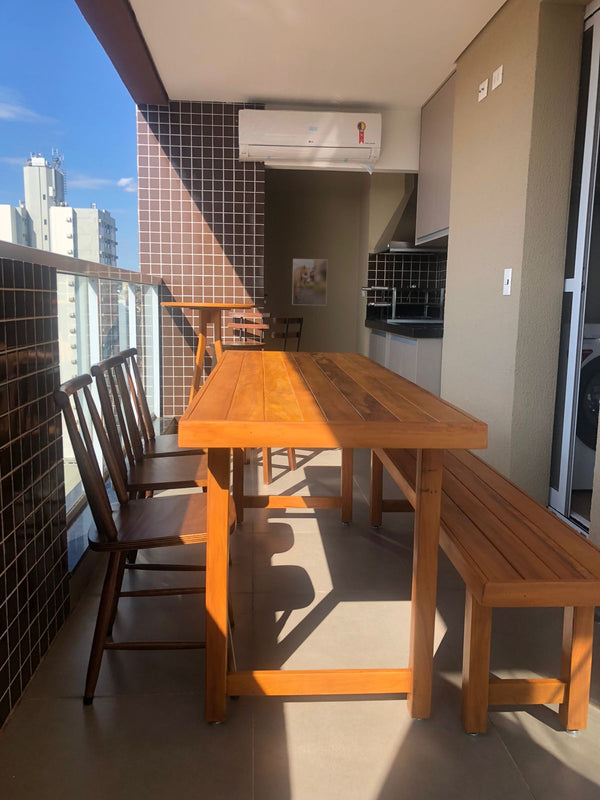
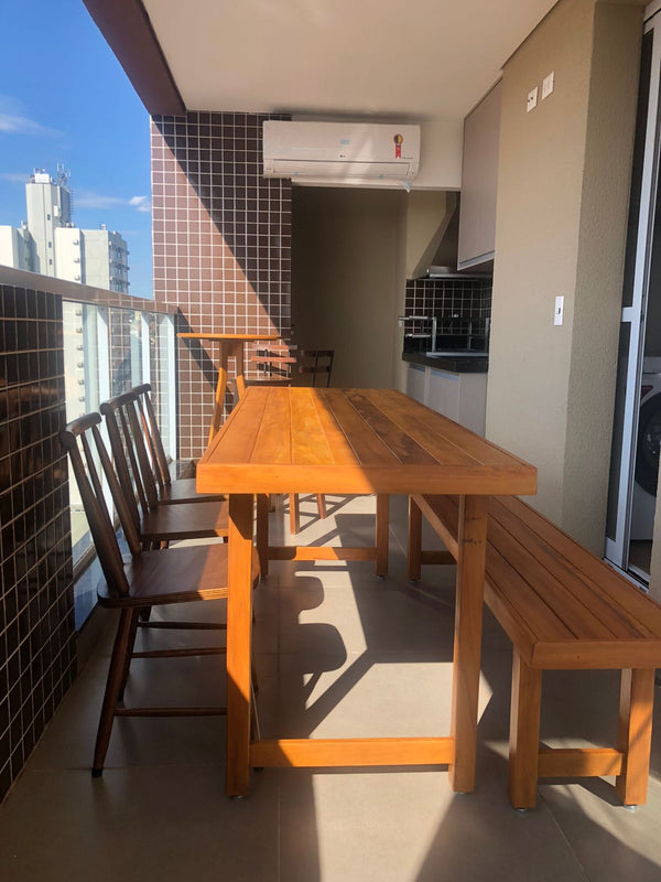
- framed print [291,258,328,306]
